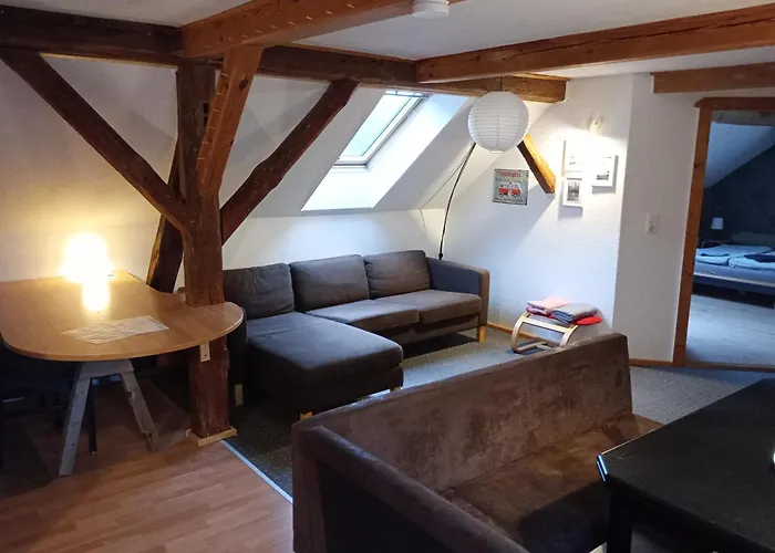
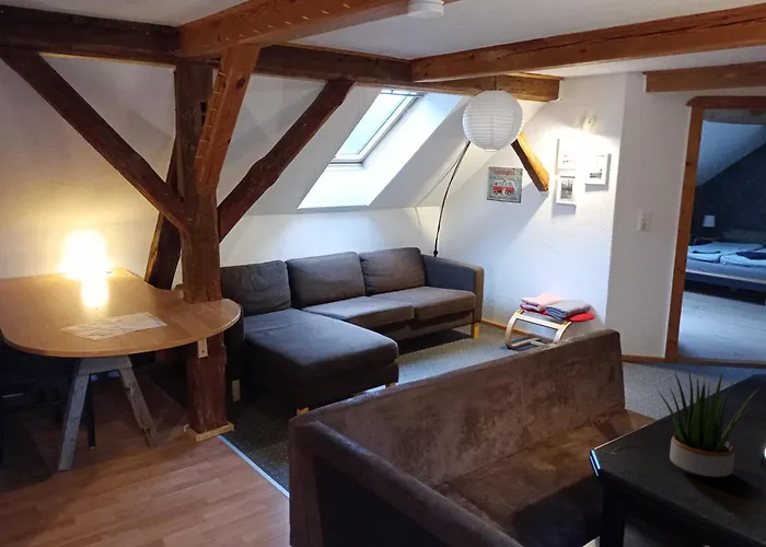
+ potted plant [657,369,759,479]
